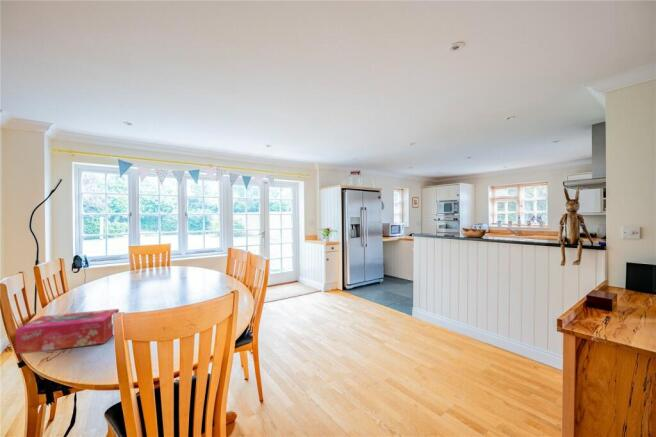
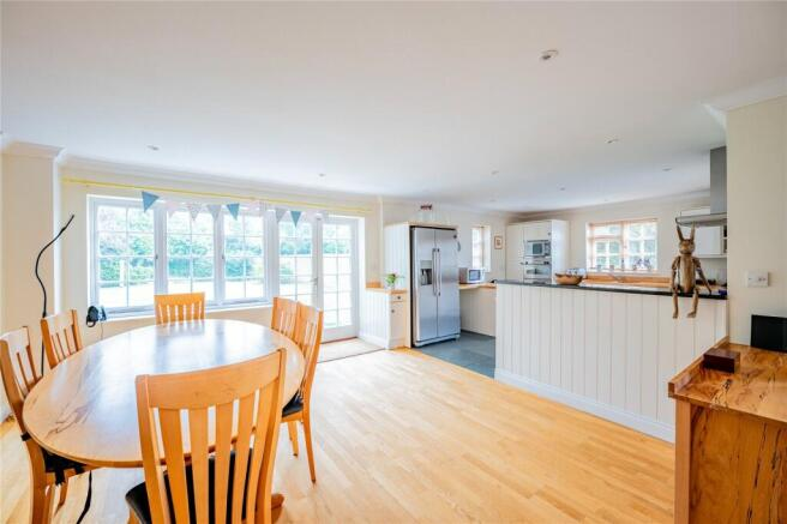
- tissue box [14,308,120,355]
